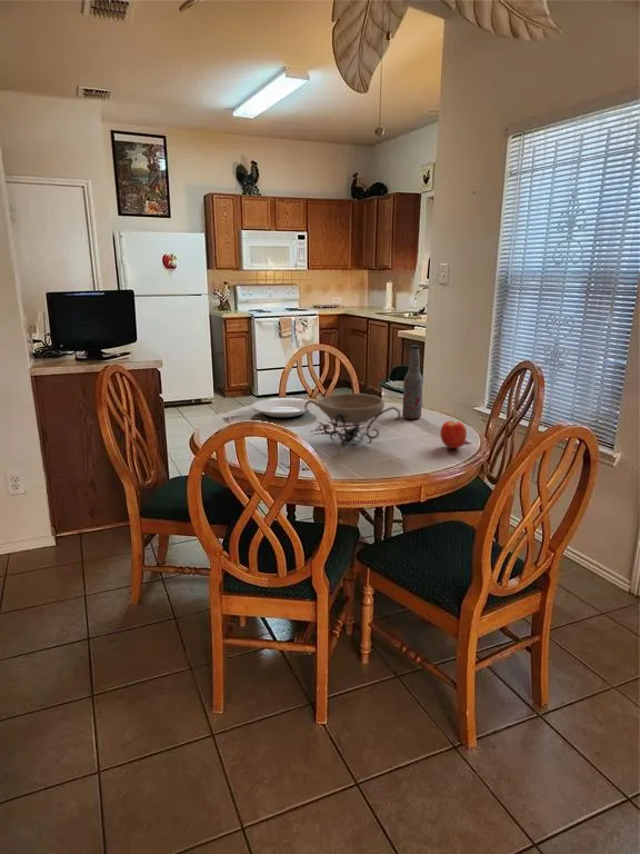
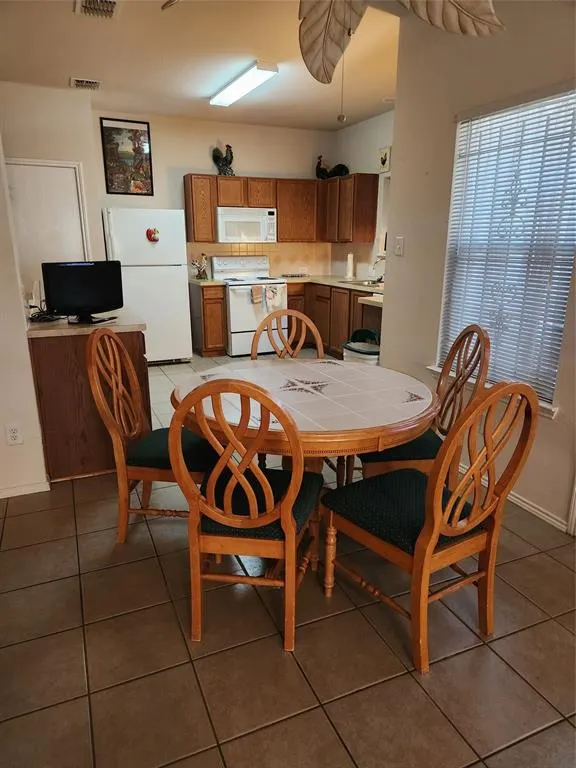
- plate [251,397,317,420]
- apple [440,420,468,450]
- bottle [401,345,424,420]
- decorative bowl [304,393,402,449]
